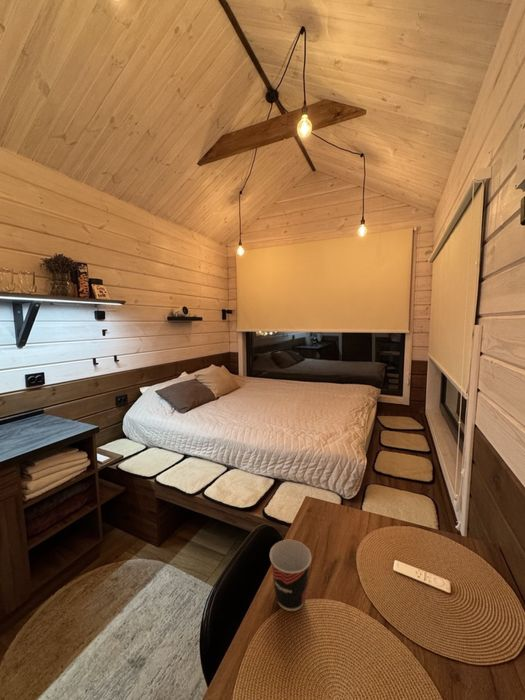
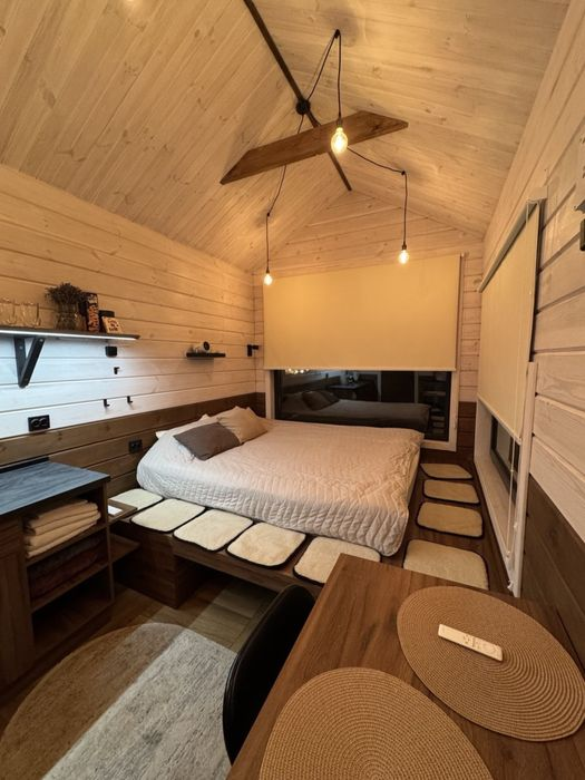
- cup [269,539,312,612]
